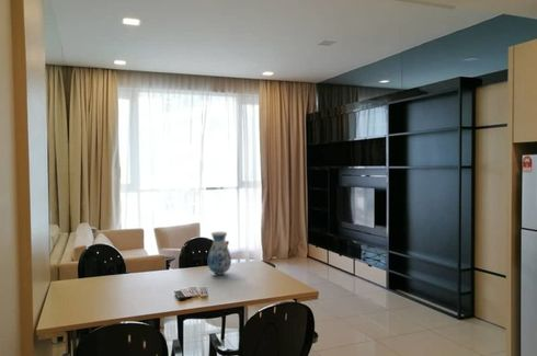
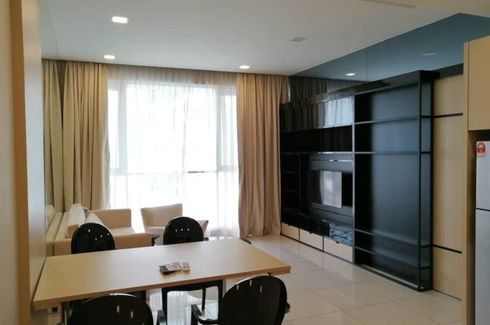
- vase [207,230,232,276]
